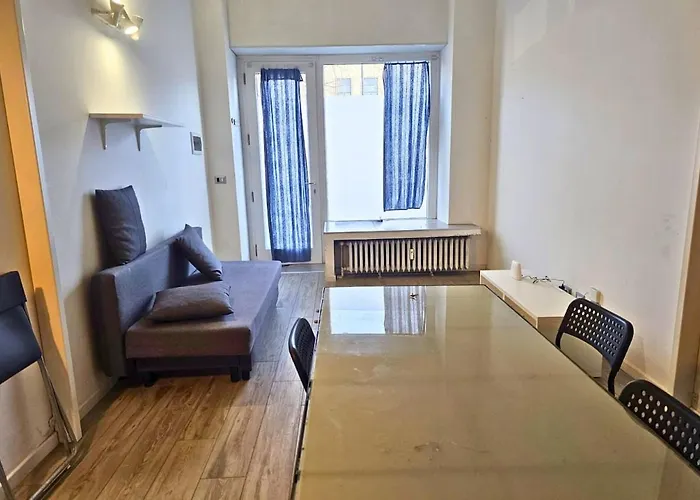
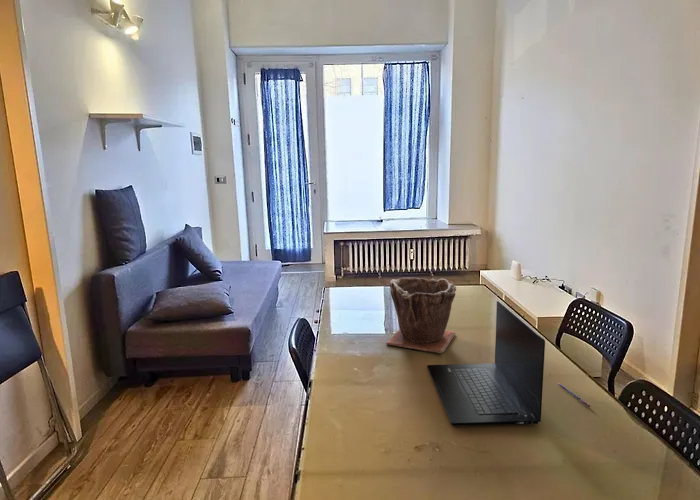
+ pen [557,382,592,408]
+ plant pot [385,277,457,354]
+ laptop [426,300,546,427]
